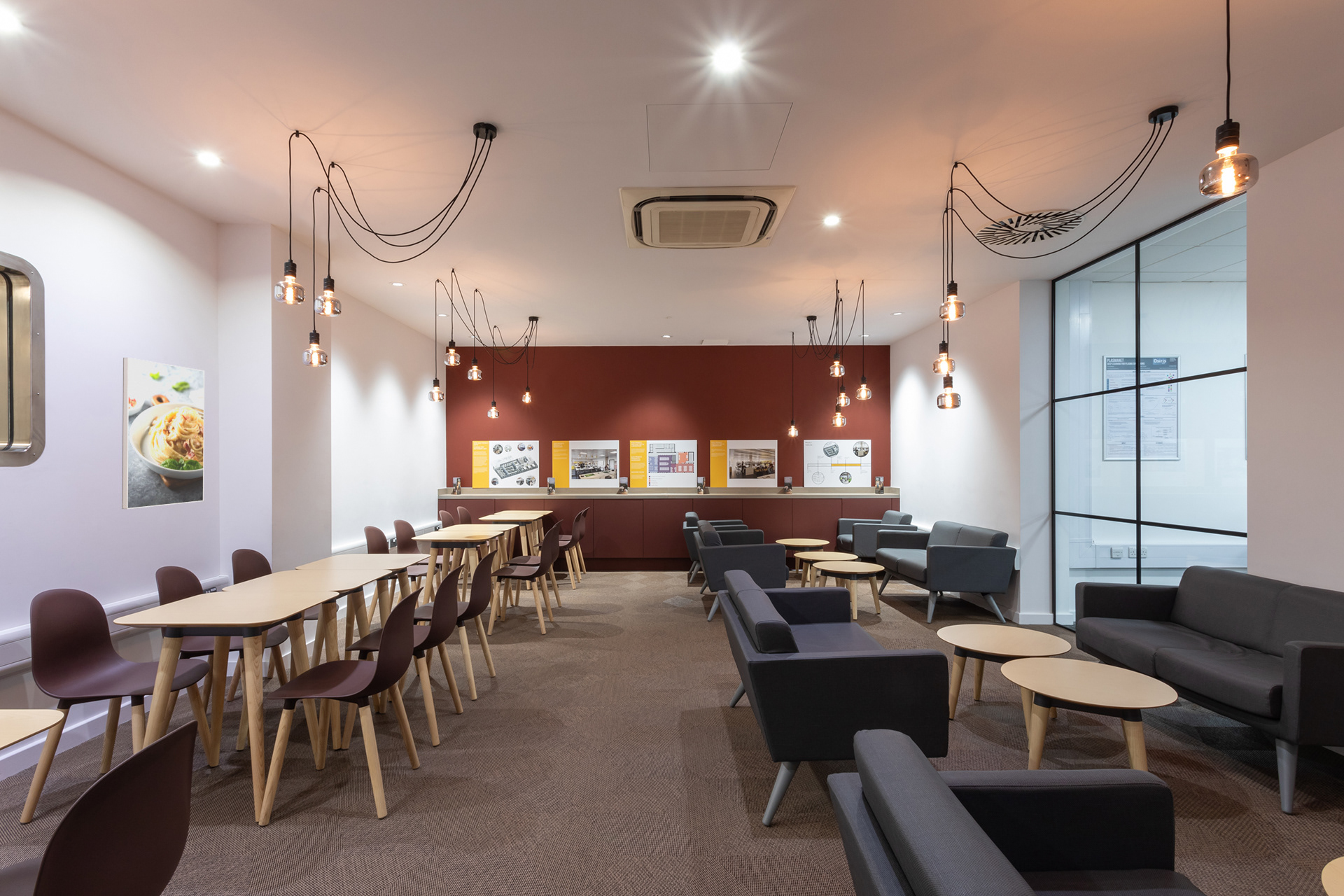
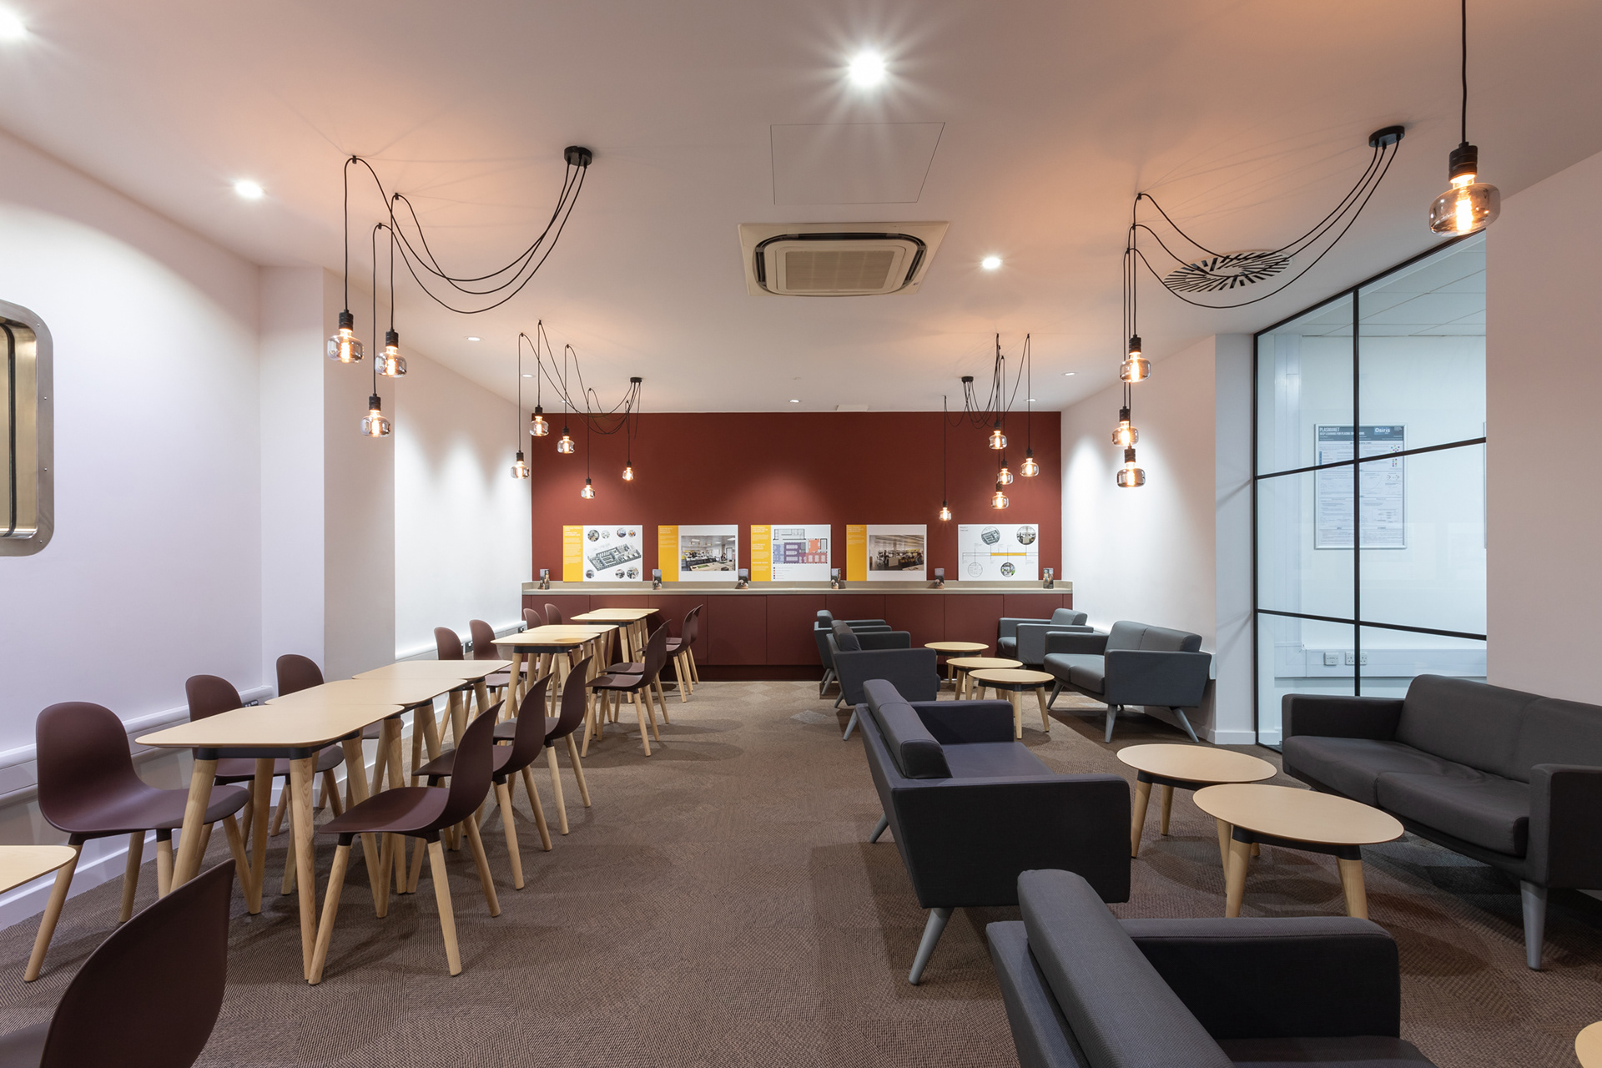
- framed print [121,357,205,510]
